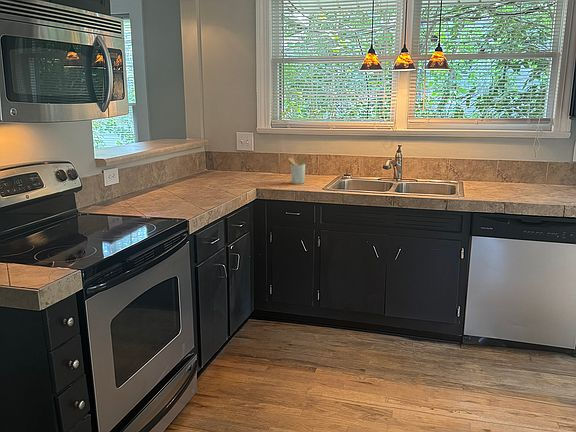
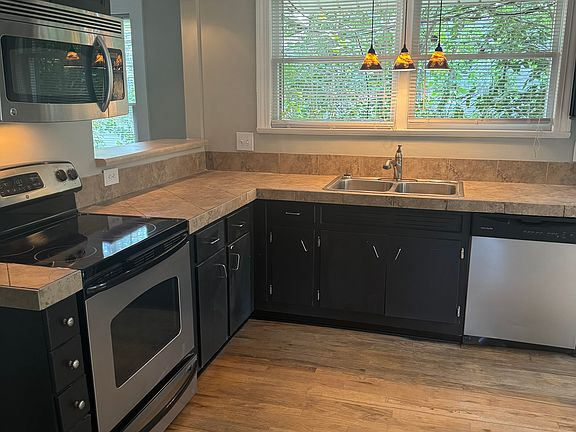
- utensil holder [283,155,306,185]
